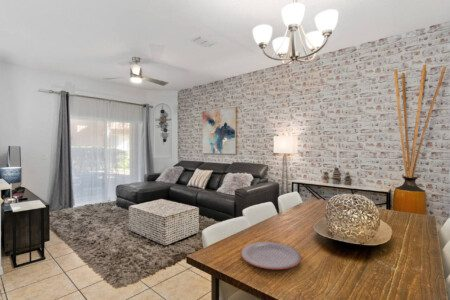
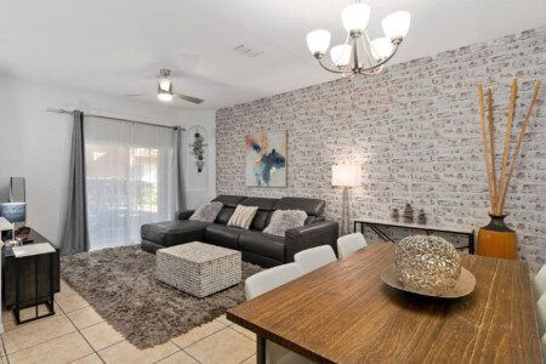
- plate [240,241,302,270]
